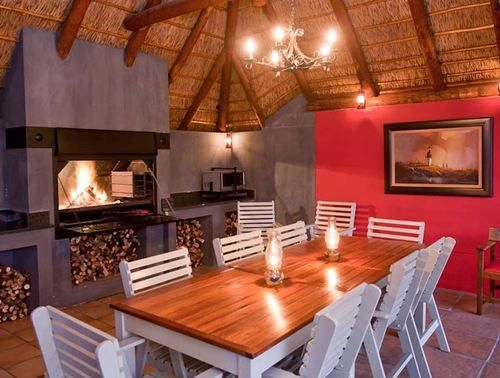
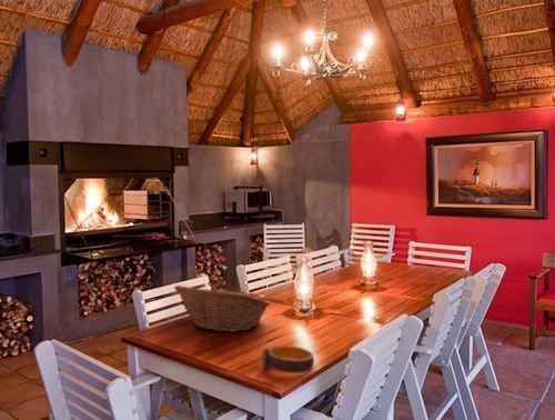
+ fruit basket [173,284,271,333]
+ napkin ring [260,344,315,374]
